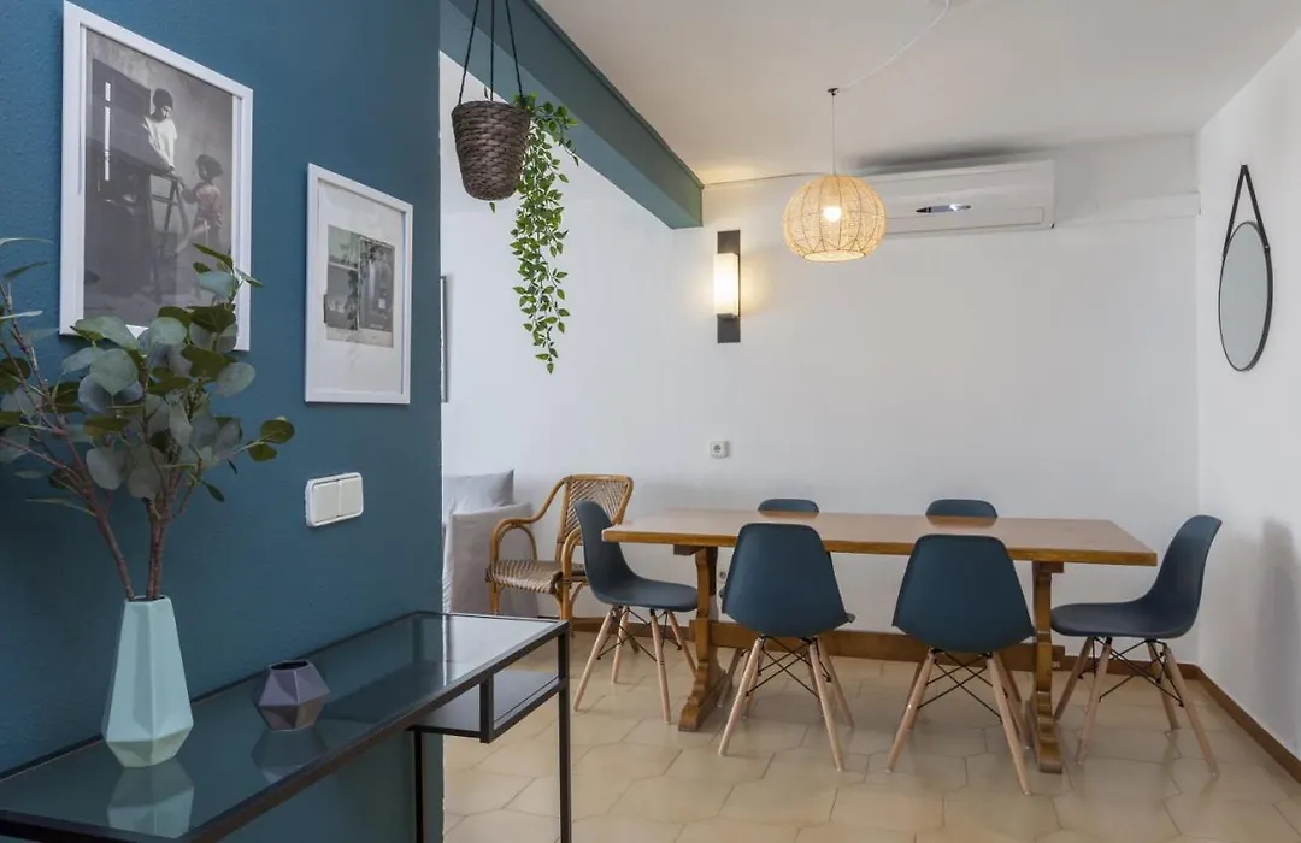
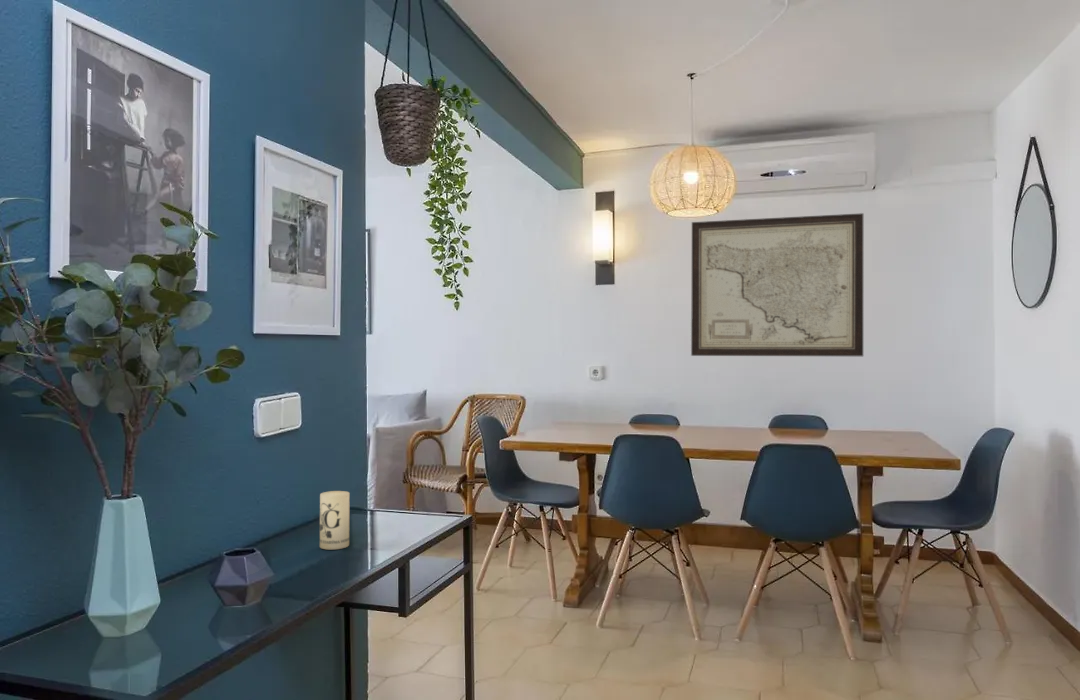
+ candle [319,490,350,550]
+ wall art [690,212,864,357]
